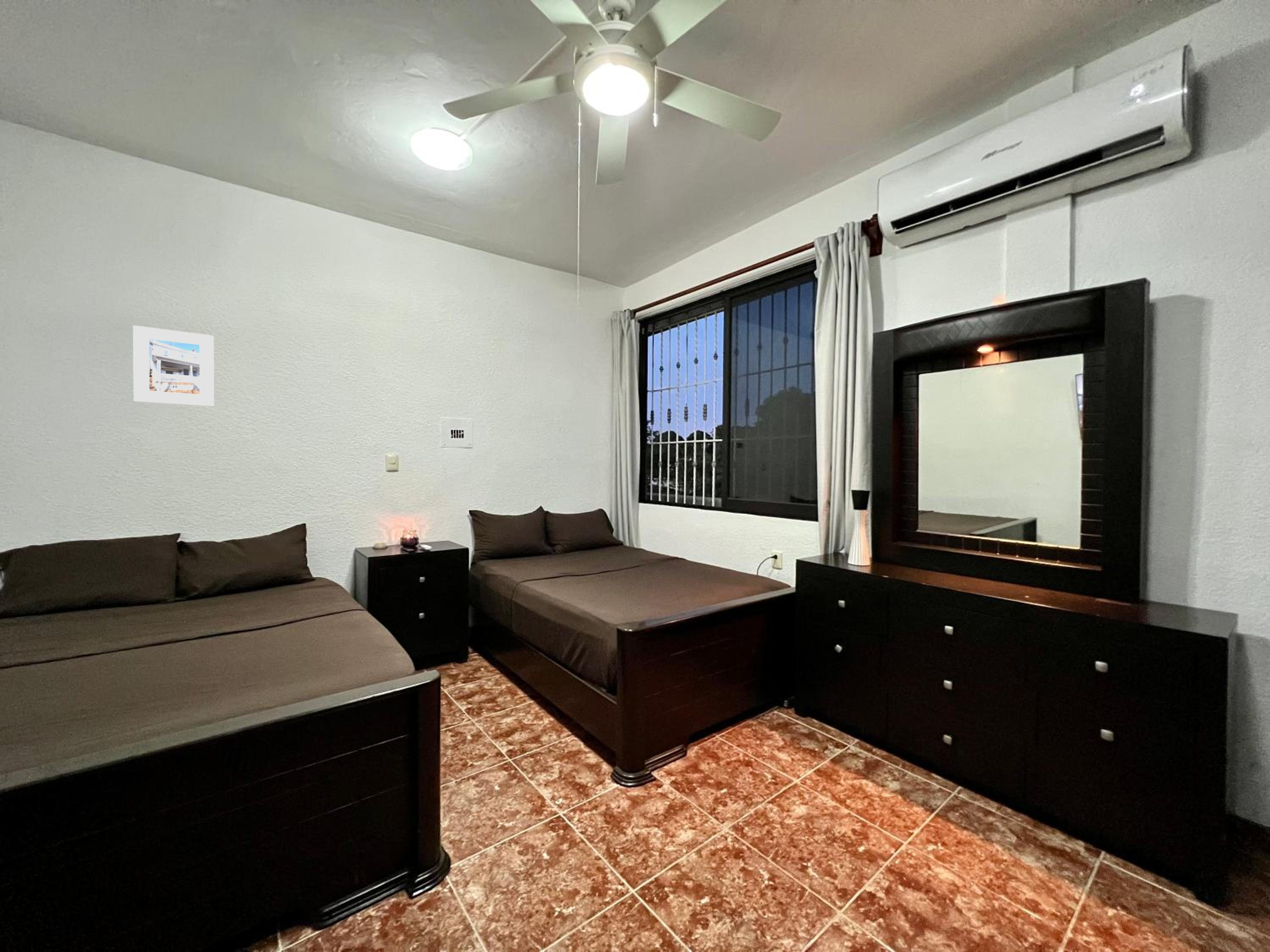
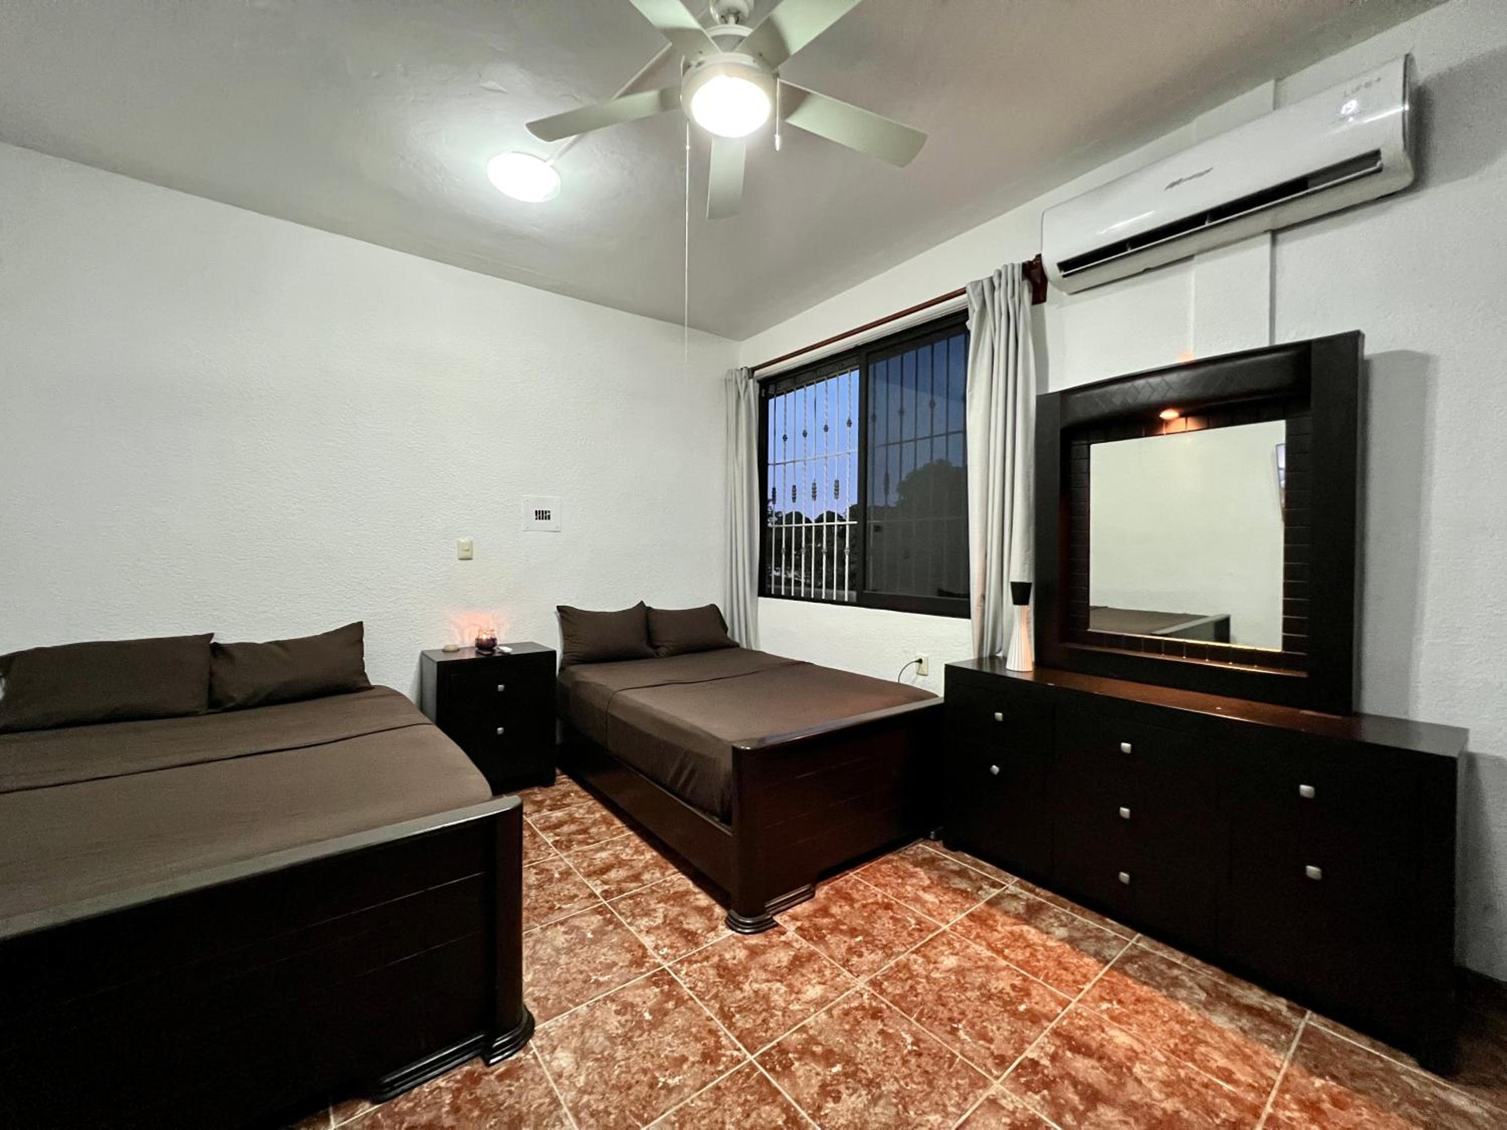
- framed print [133,325,215,407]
